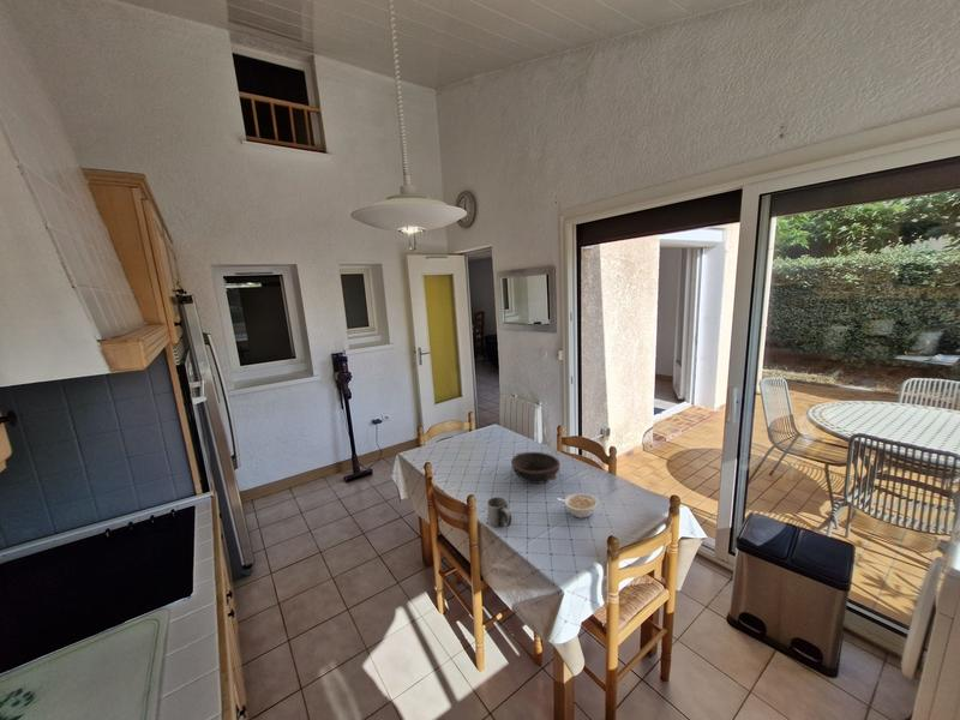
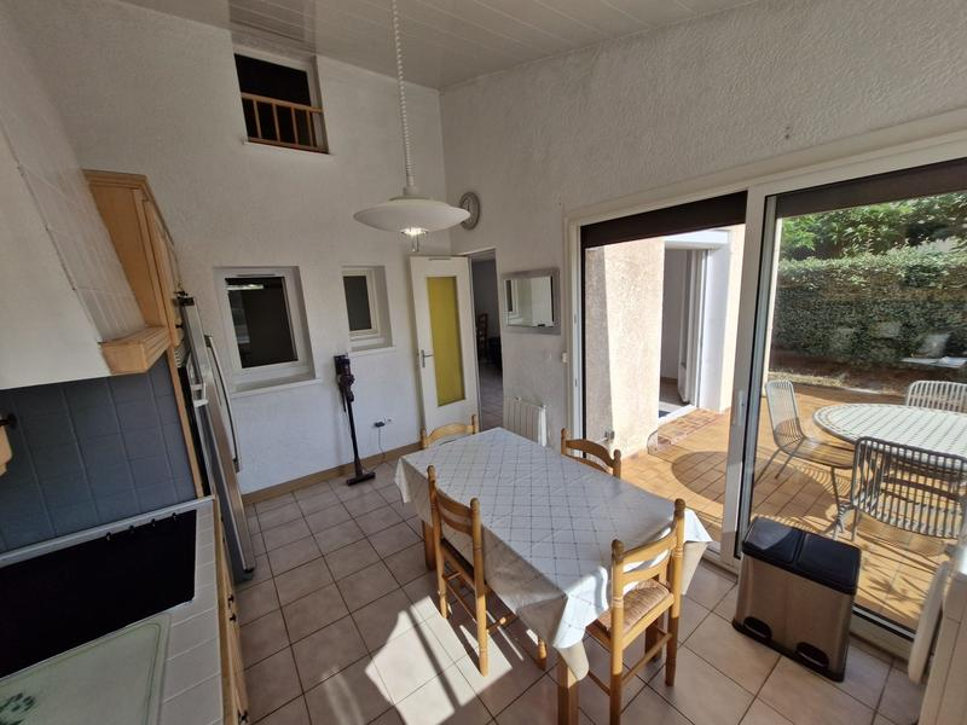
- bowl [510,451,562,485]
- mug [486,496,512,528]
- legume [557,492,599,520]
